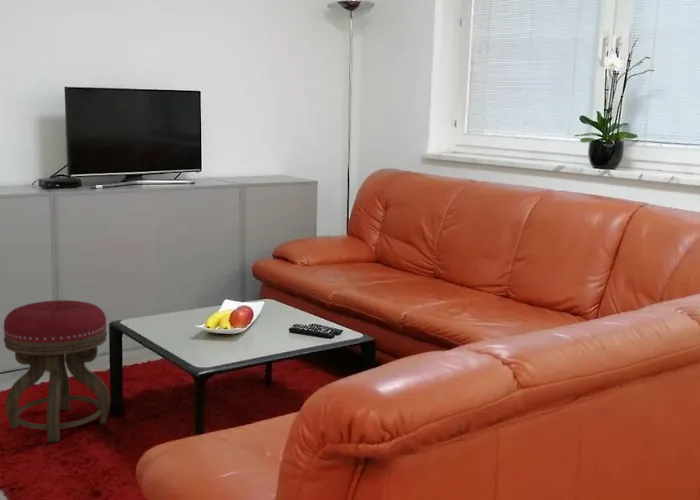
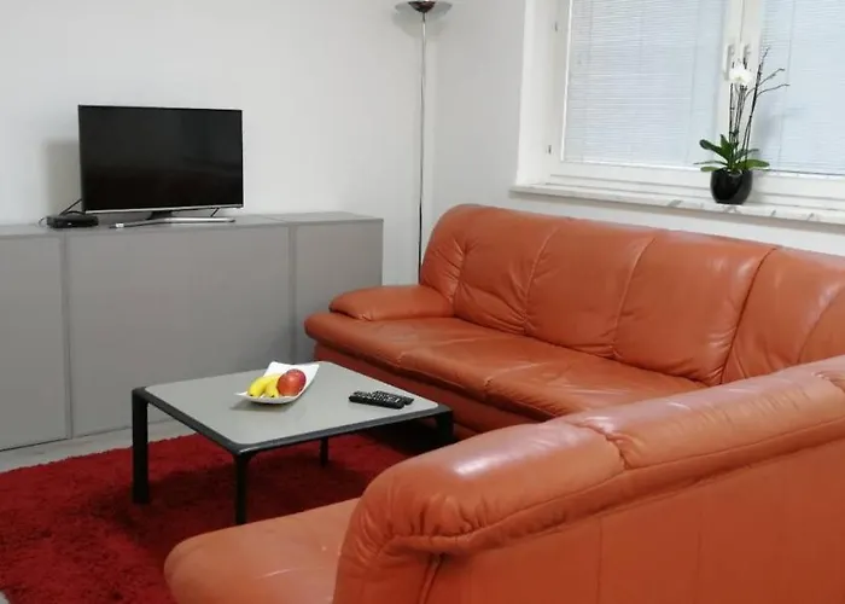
- stool [3,299,111,443]
